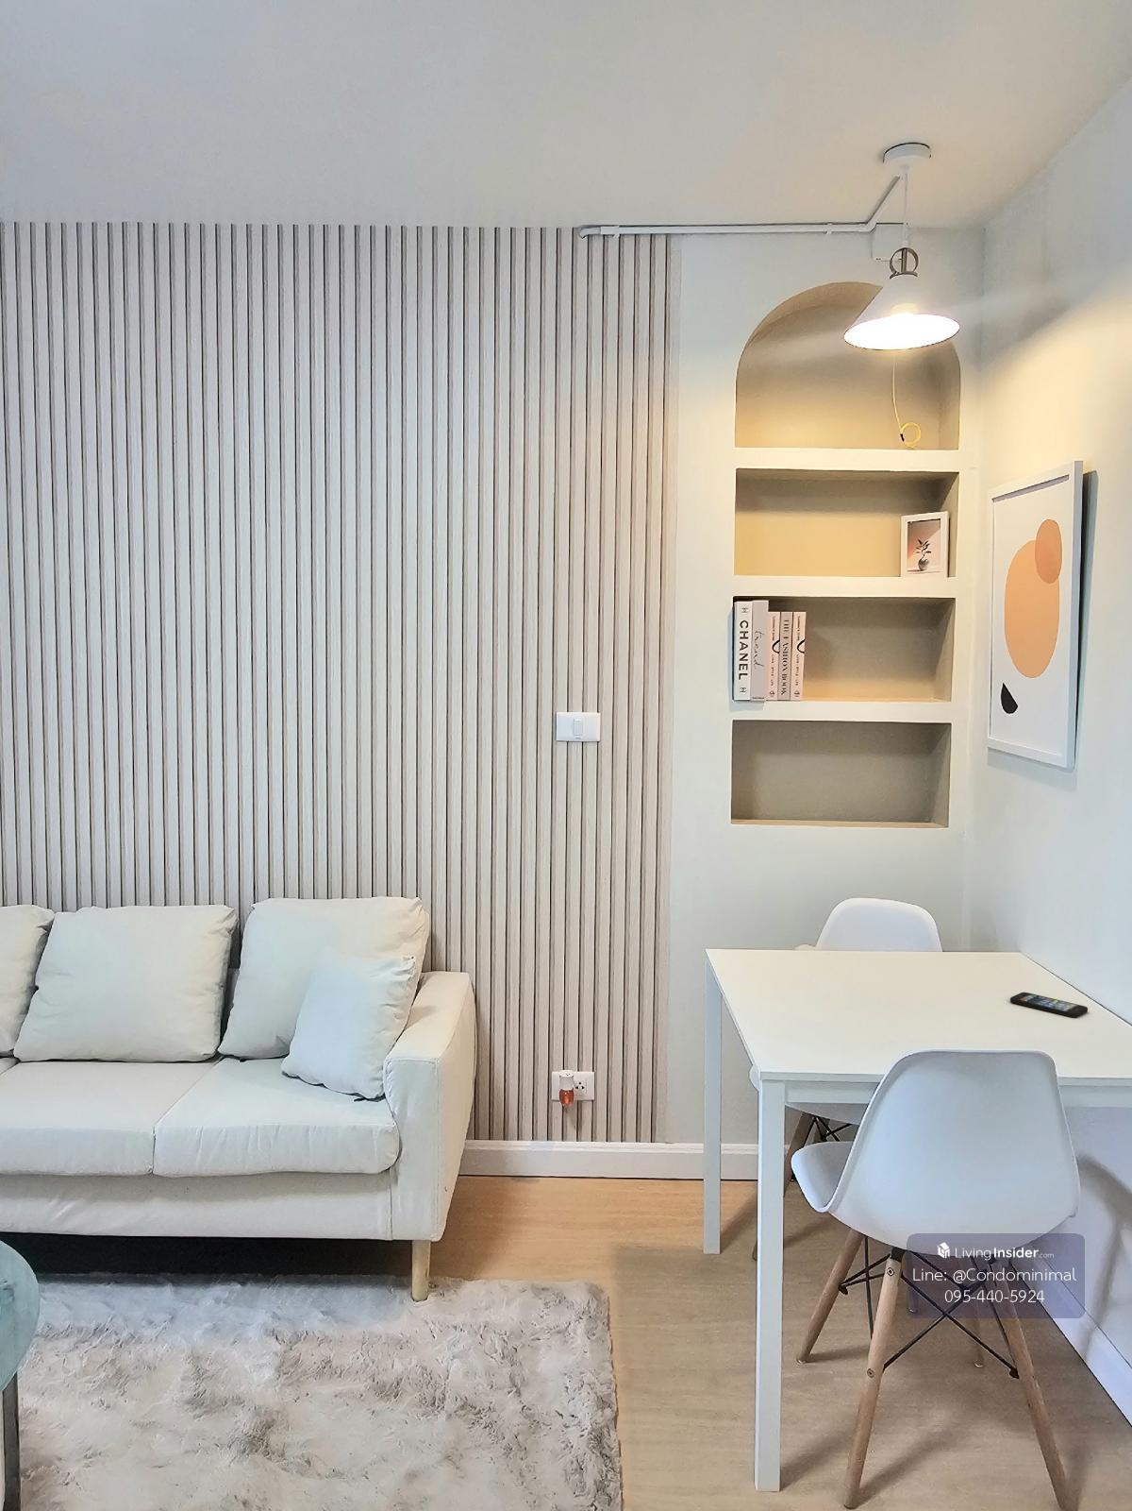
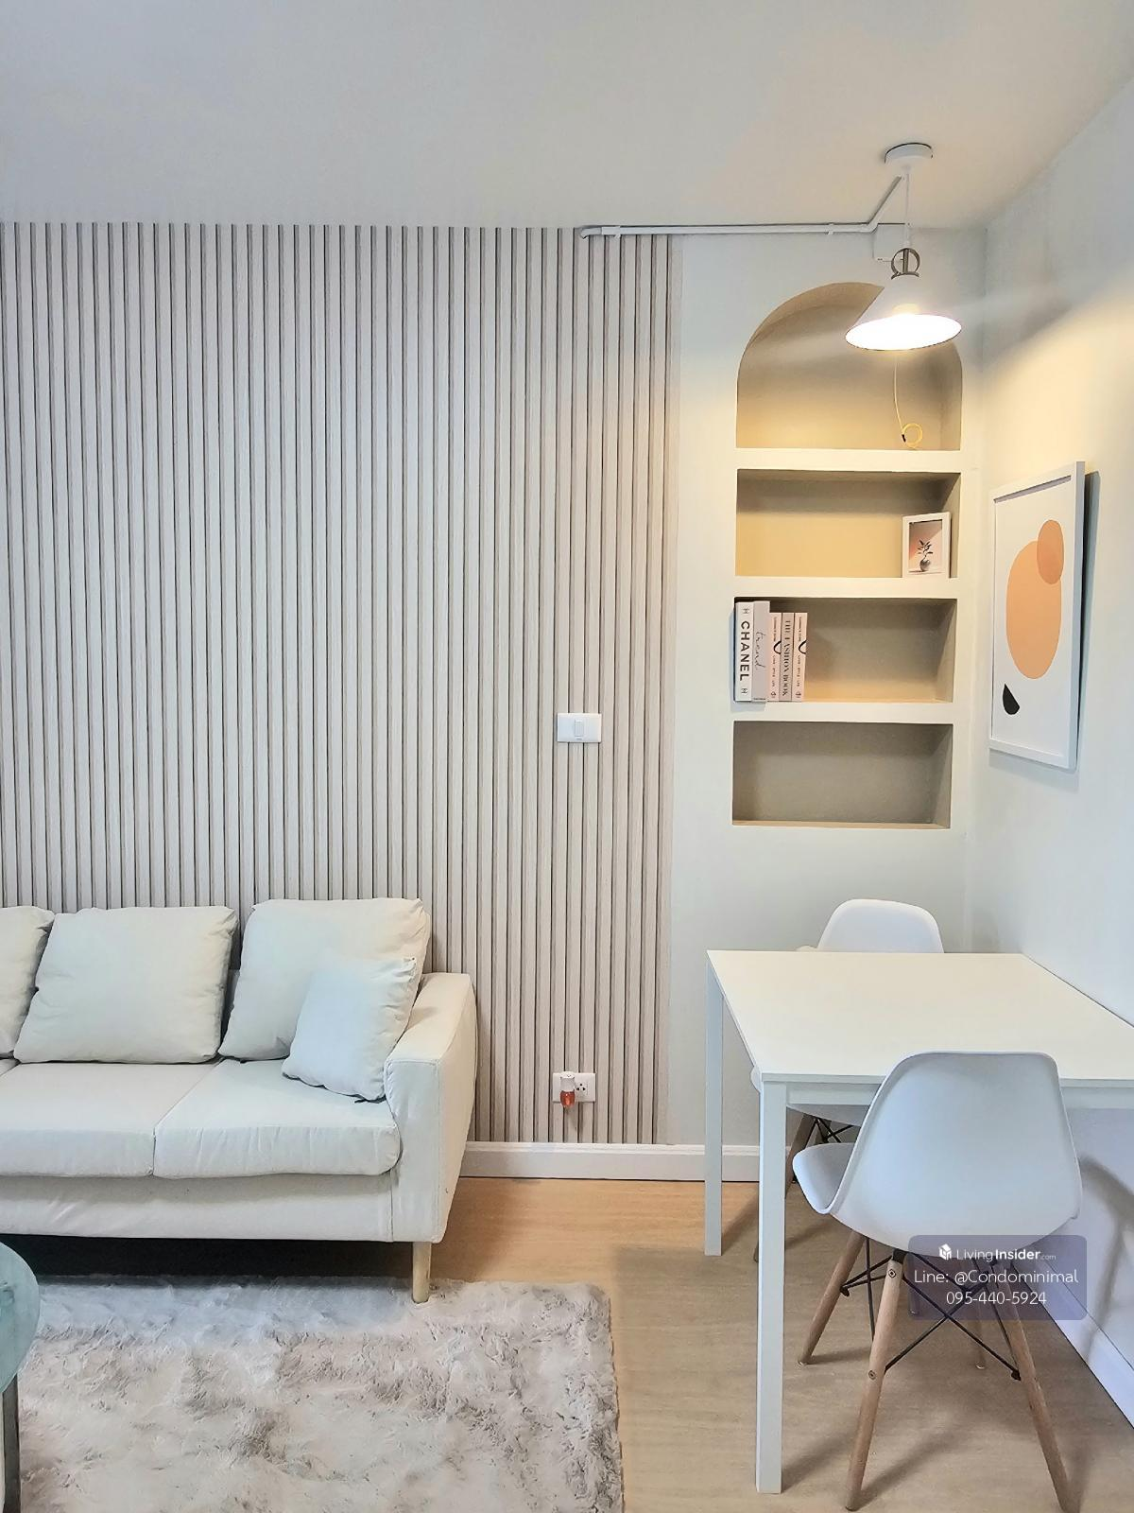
- smartphone [1010,991,1089,1018]
